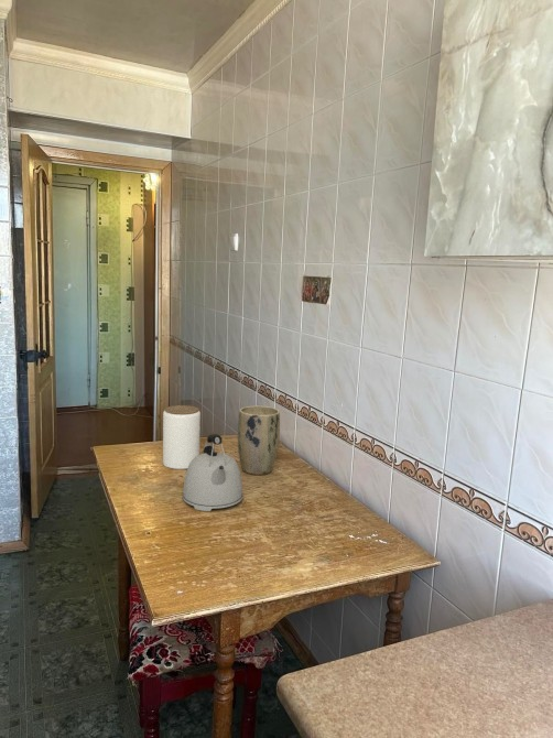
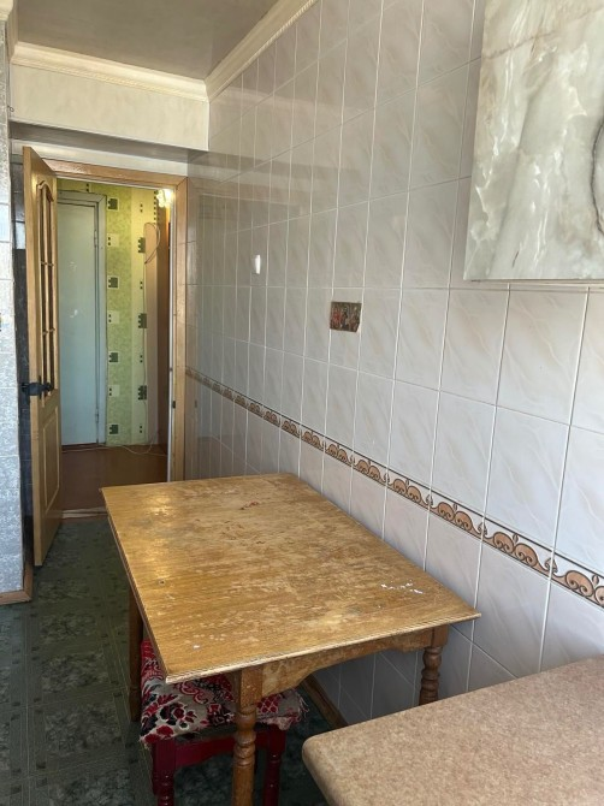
- kettle [182,433,243,512]
- jar [162,404,202,470]
- plant pot [237,405,281,476]
